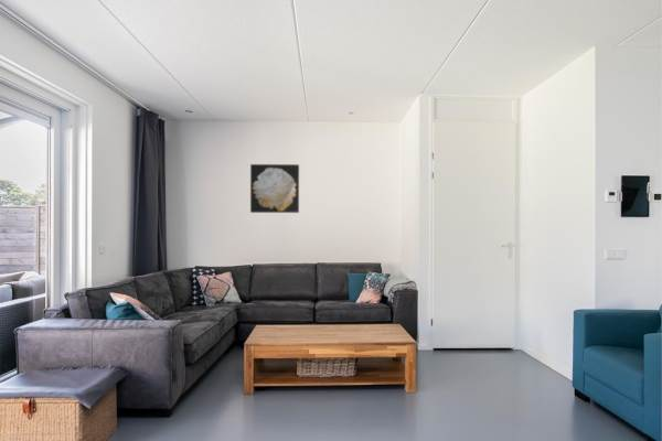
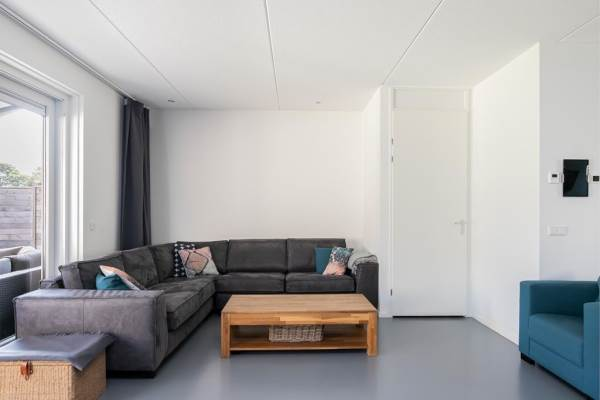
- wall art [249,163,300,214]
